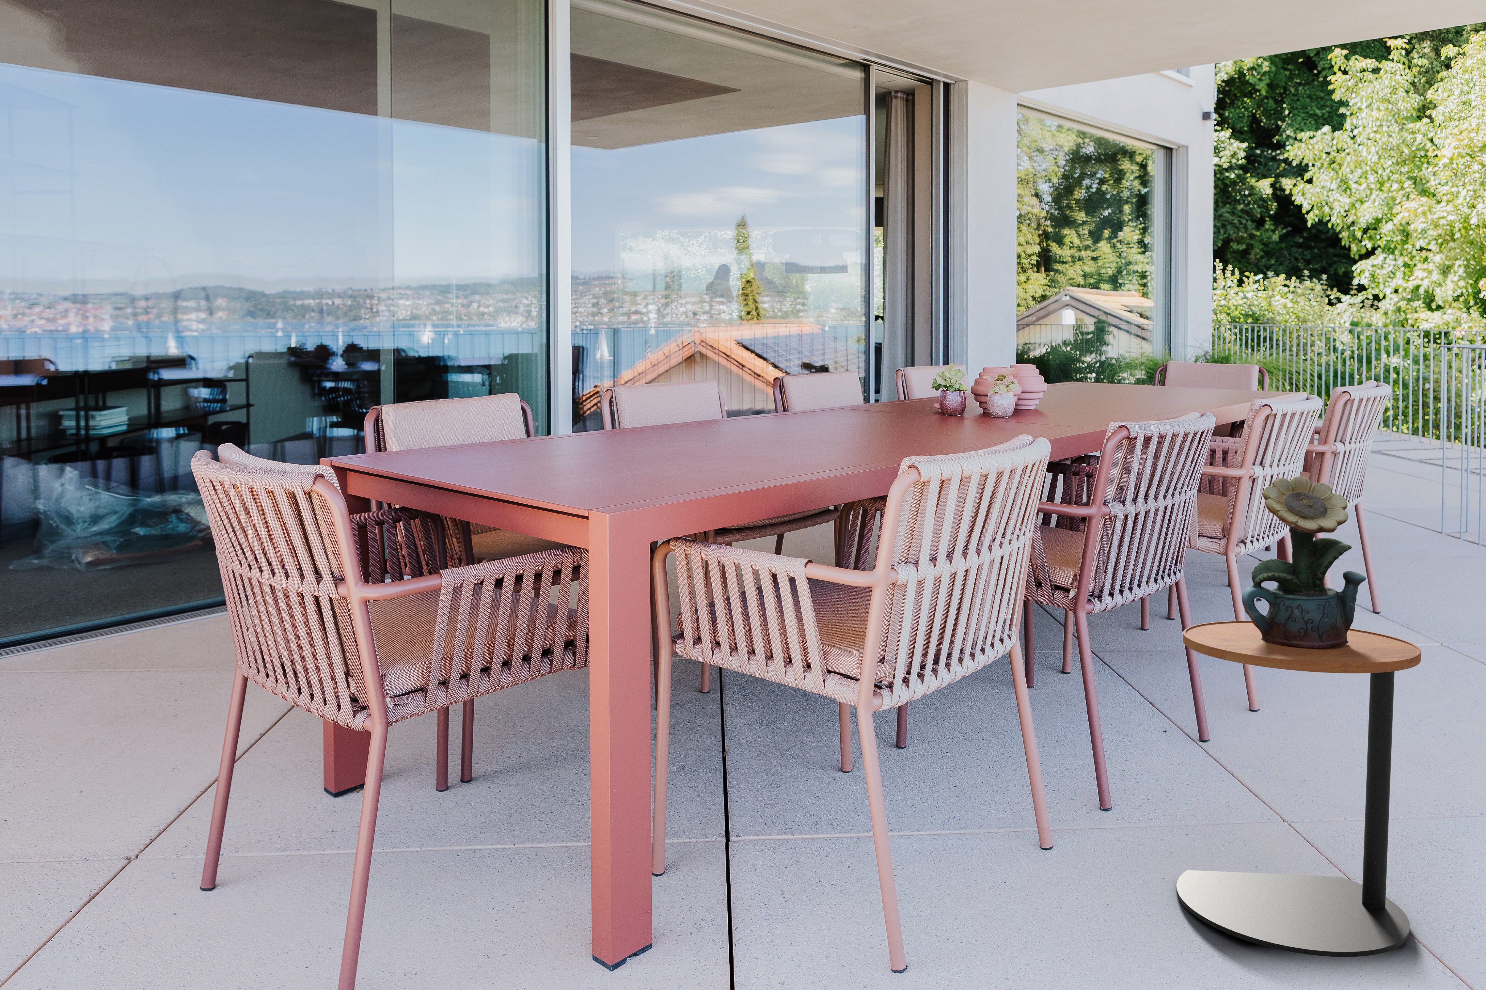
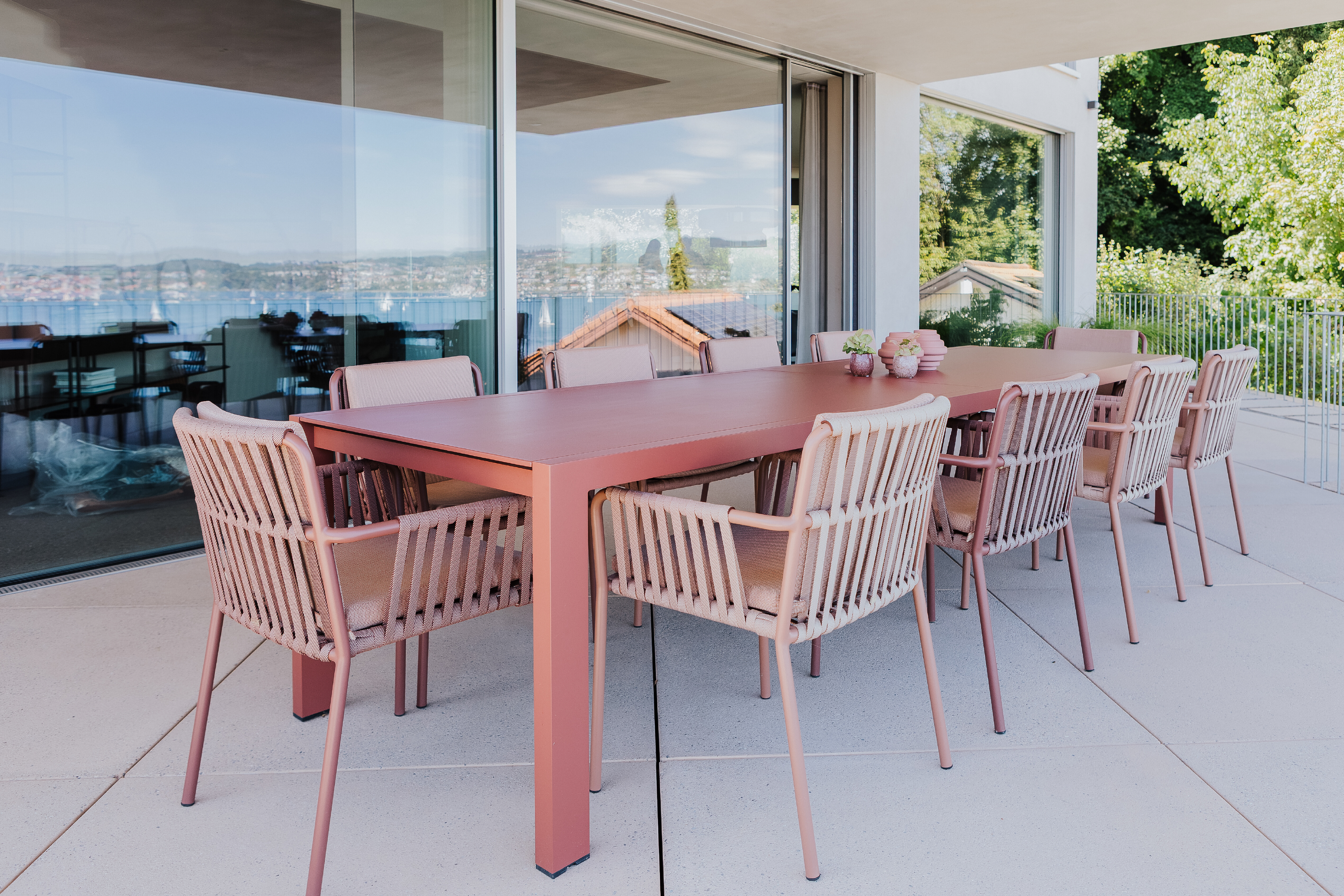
- potted flower [1242,476,1367,647]
- side table [1175,620,1422,957]
